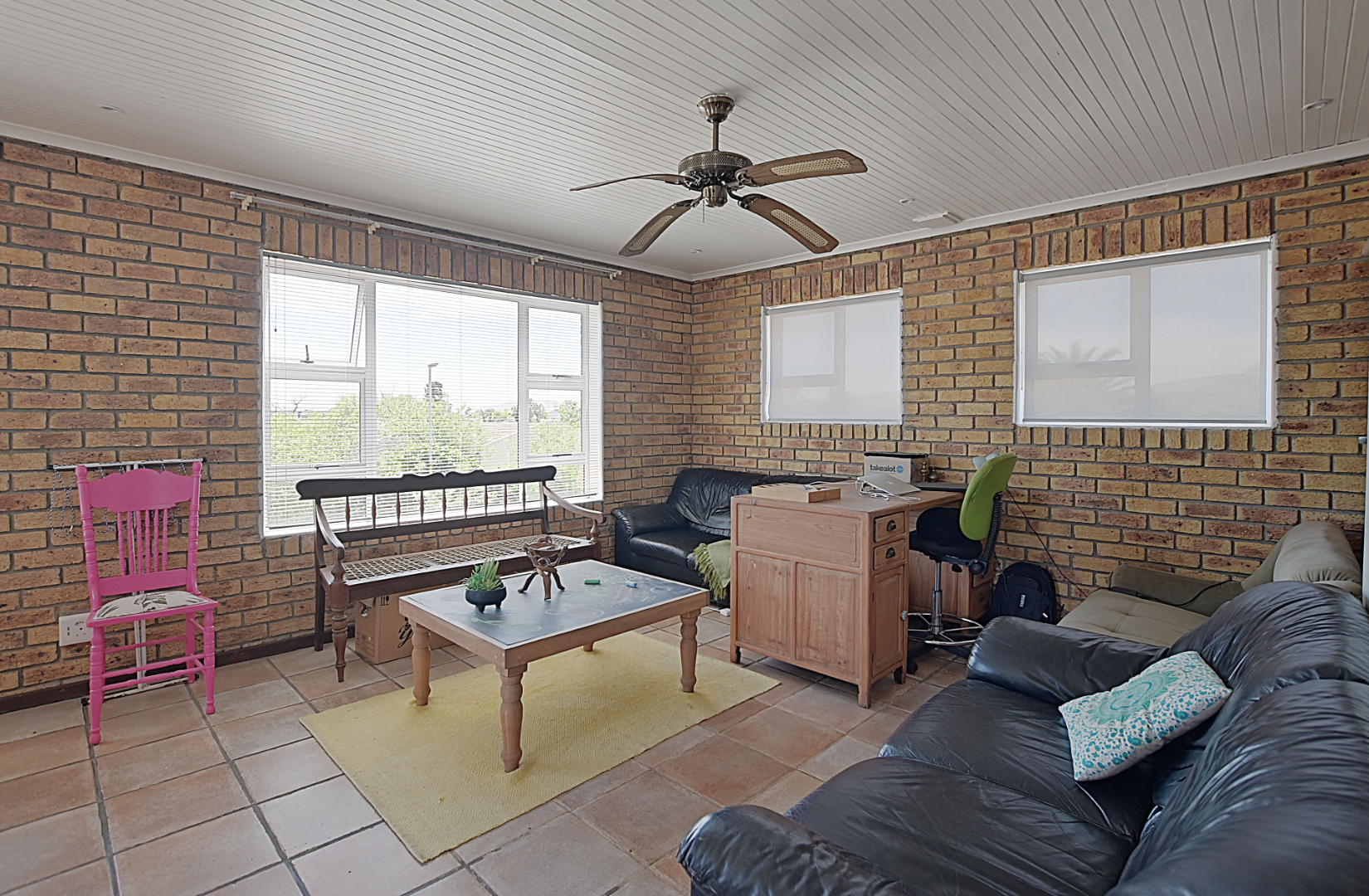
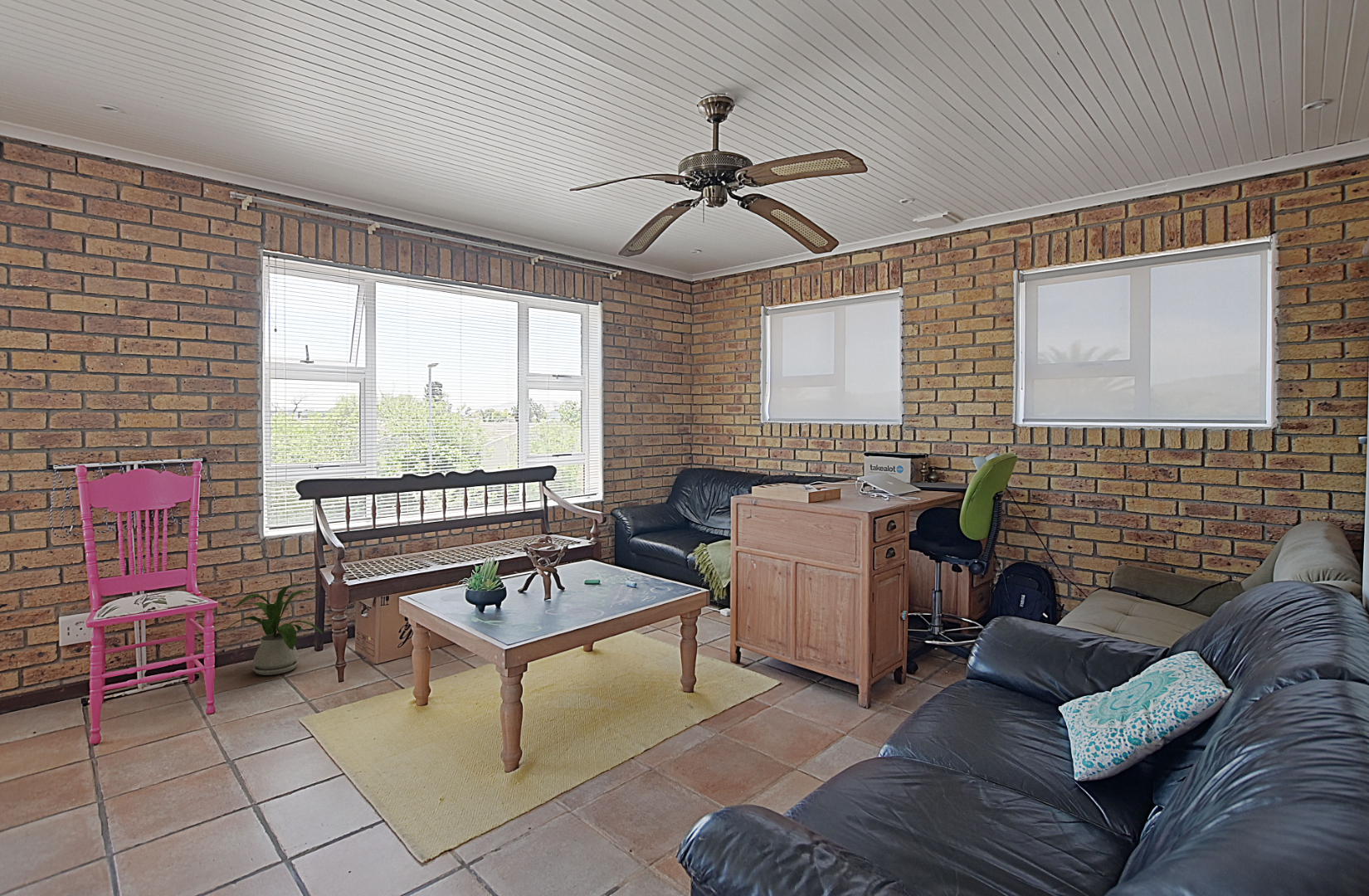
+ house plant [227,582,324,676]
